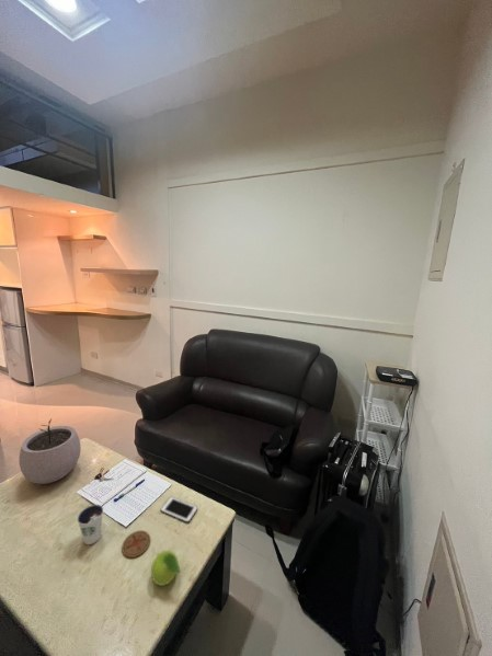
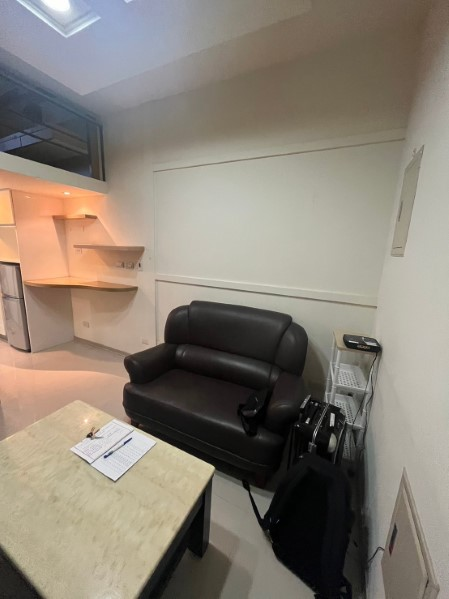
- coaster [121,530,151,559]
- dixie cup [76,504,104,545]
- fruit [150,550,182,587]
- plant pot [18,418,81,485]
- cell phone [160,496,198,523]
